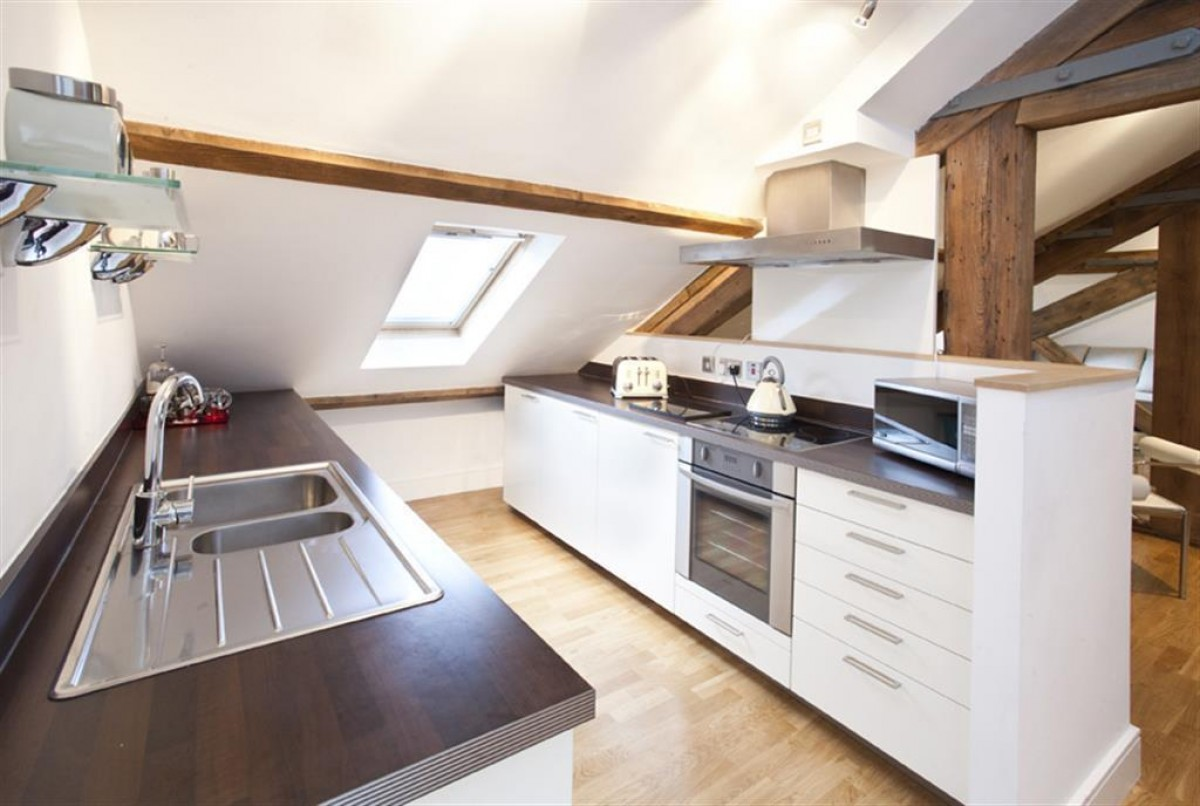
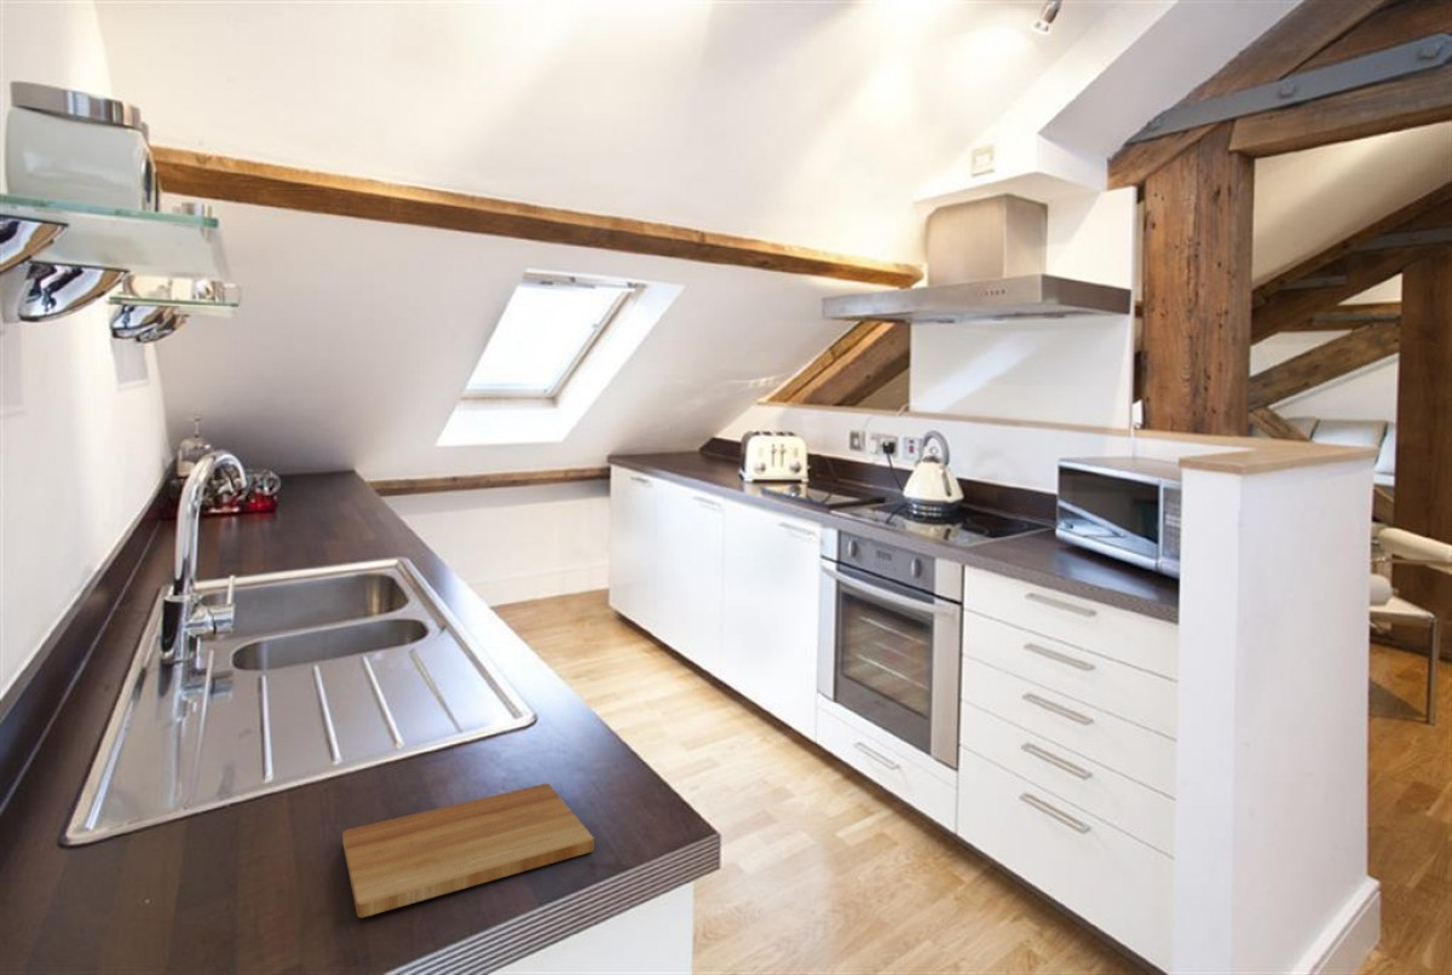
+ cutting board [341,783,595,919]
